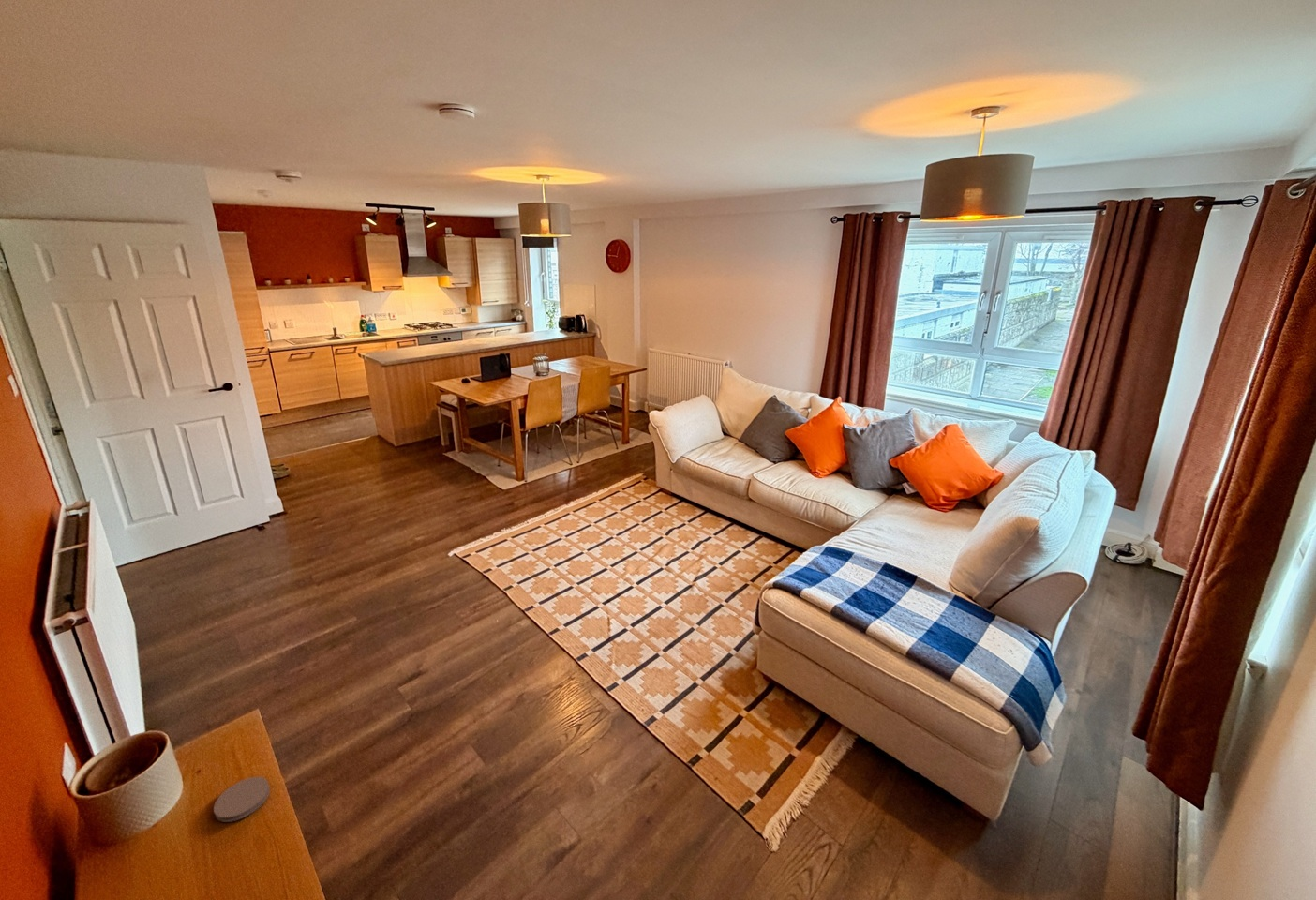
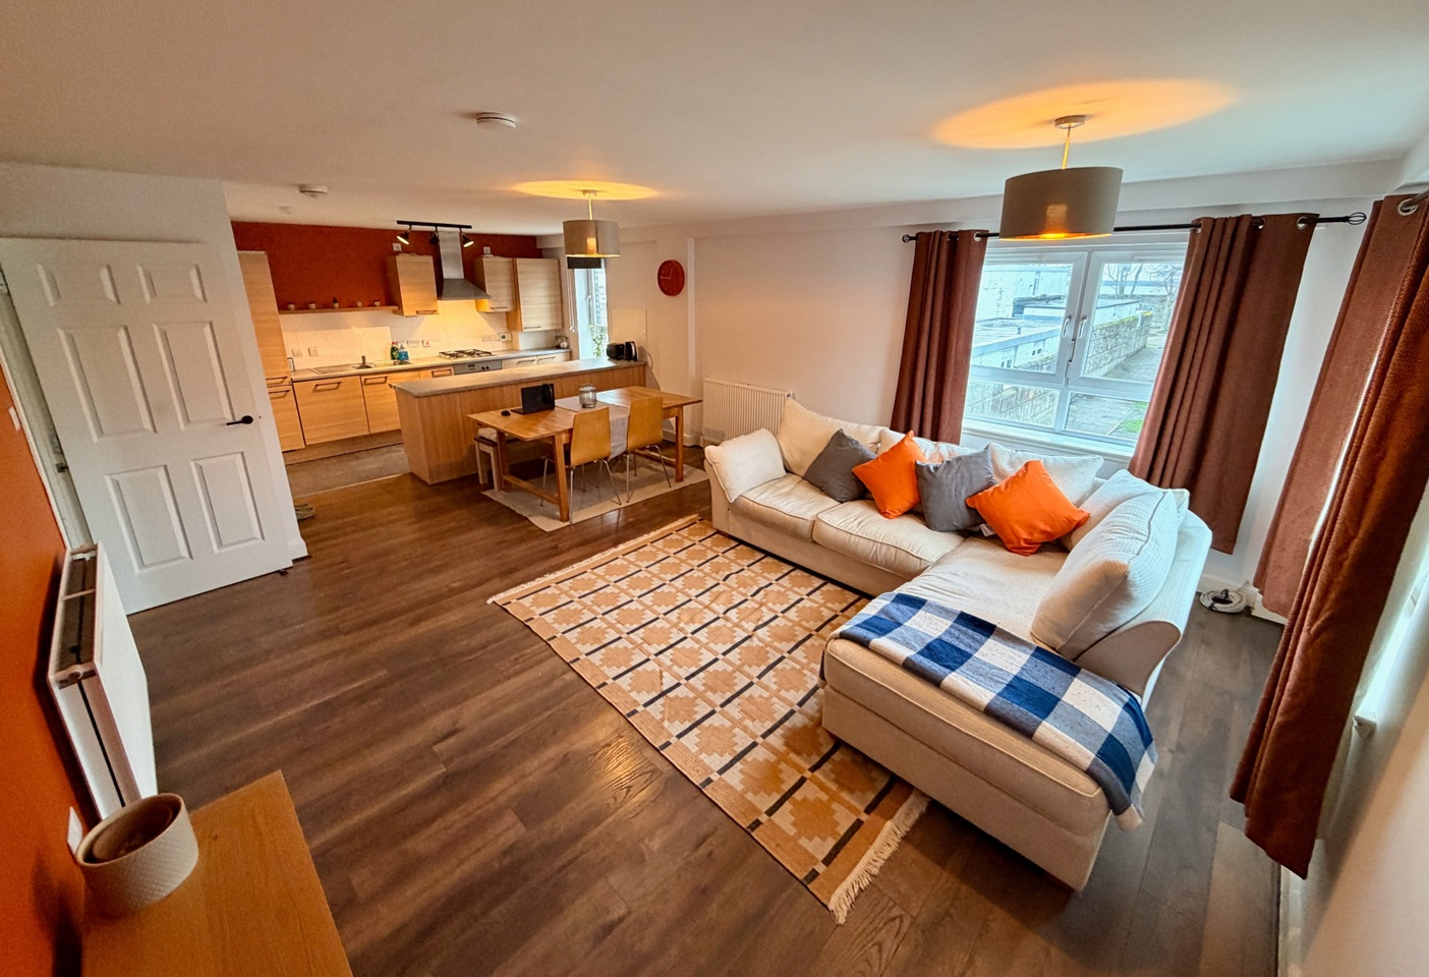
- coaster [213,776,271,823]
